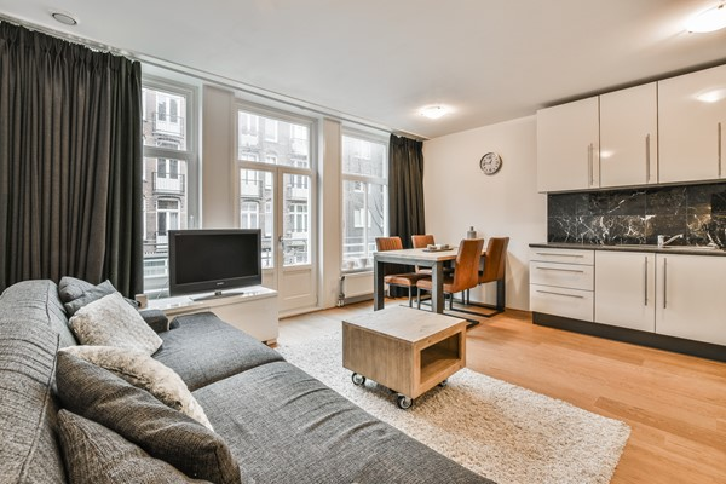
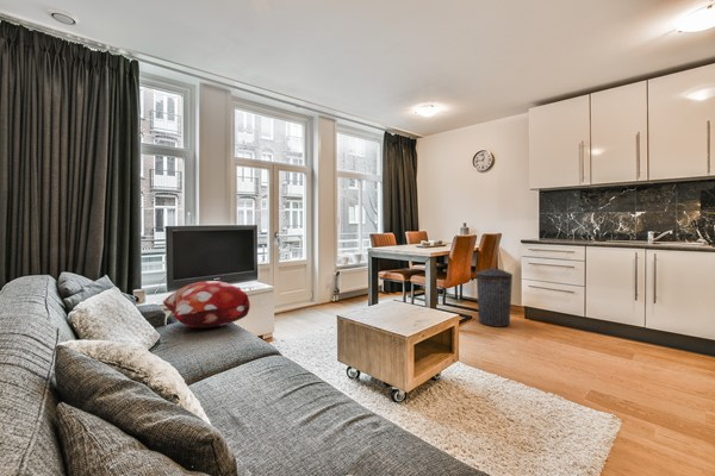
+ decorative pillow [162,280,251,330]
+ trash can [475,265,514,328]
